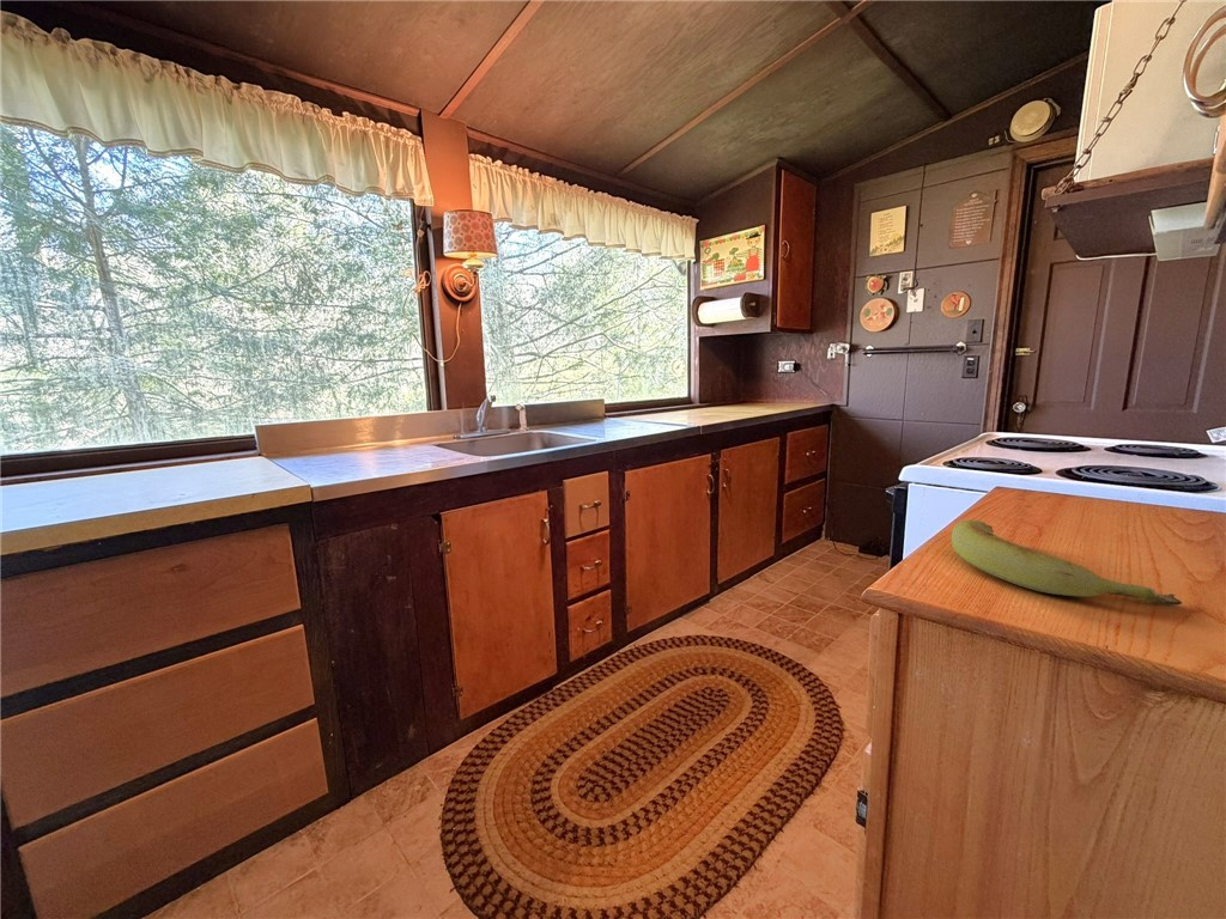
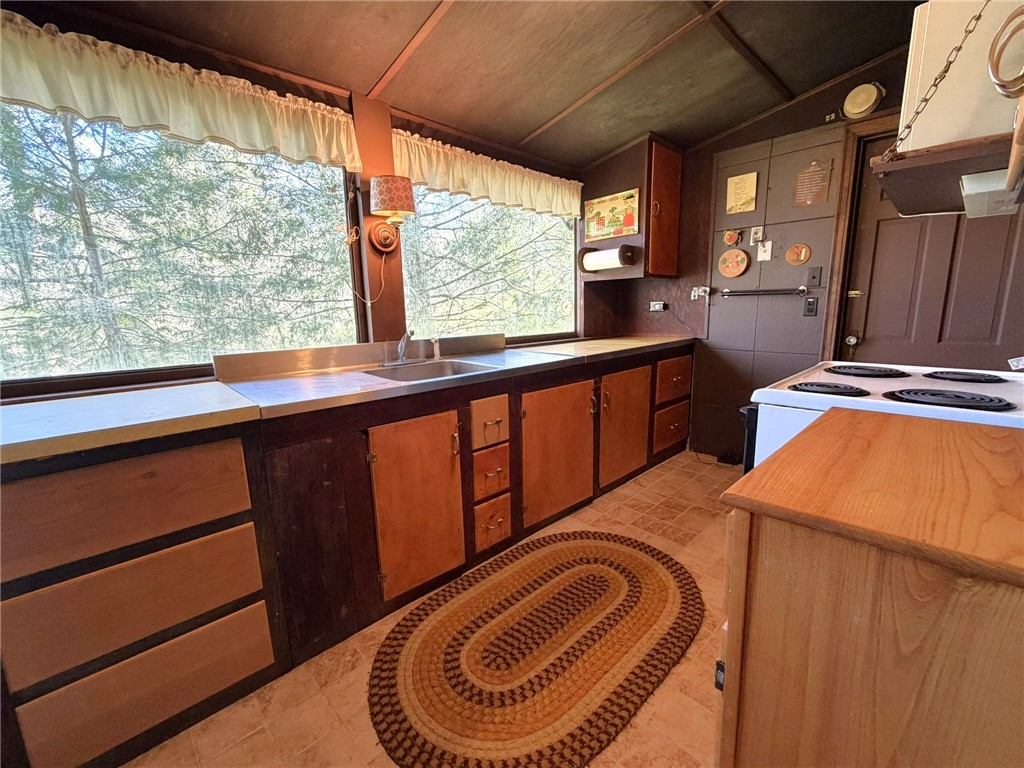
- banana [951,518,1183,605]
